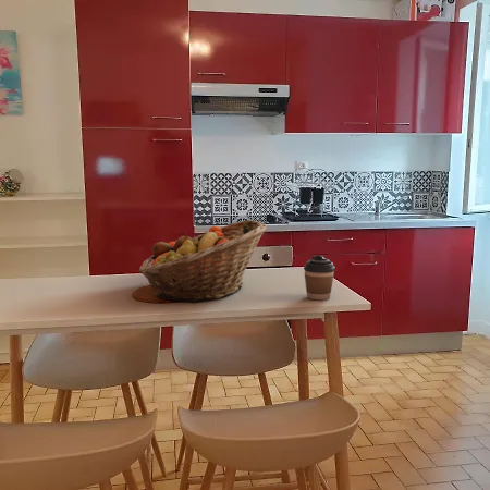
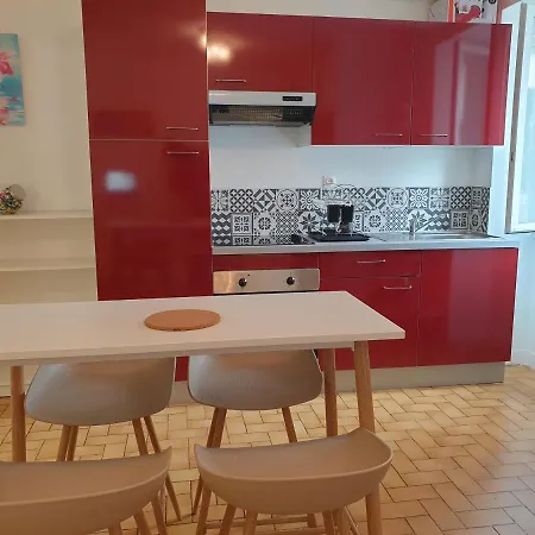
- coffee cup [303,255,336,301]
- fruit basket [138,219,268,304]
